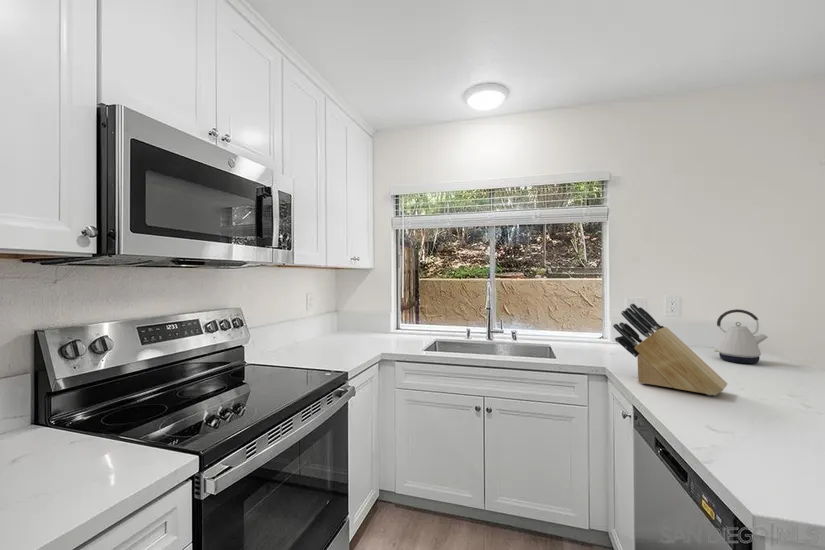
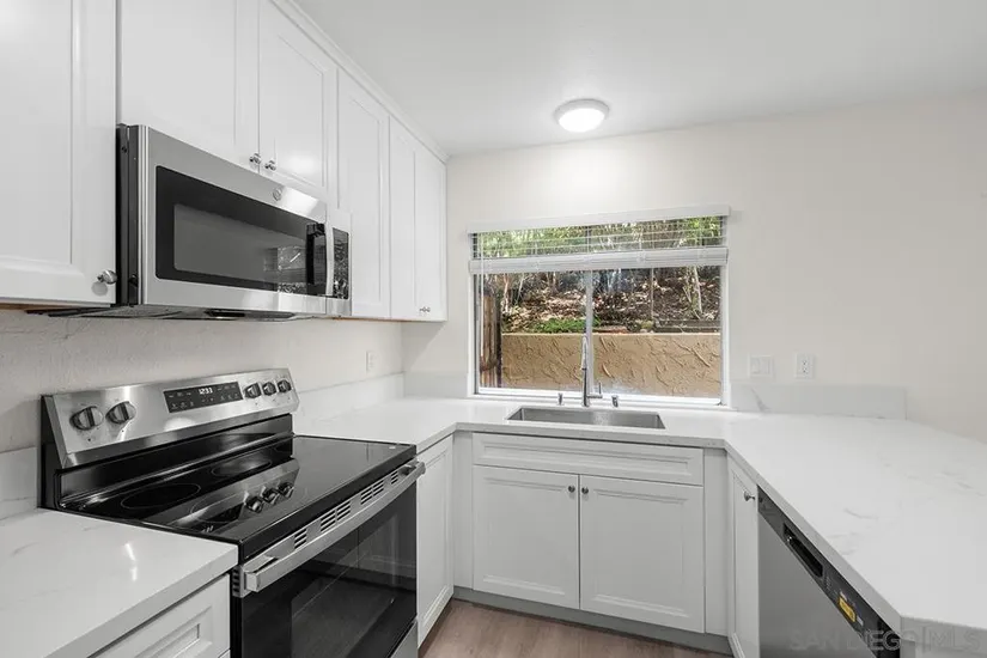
- kettle [713,308,769,365]
- knife block [612,303,728,396]
